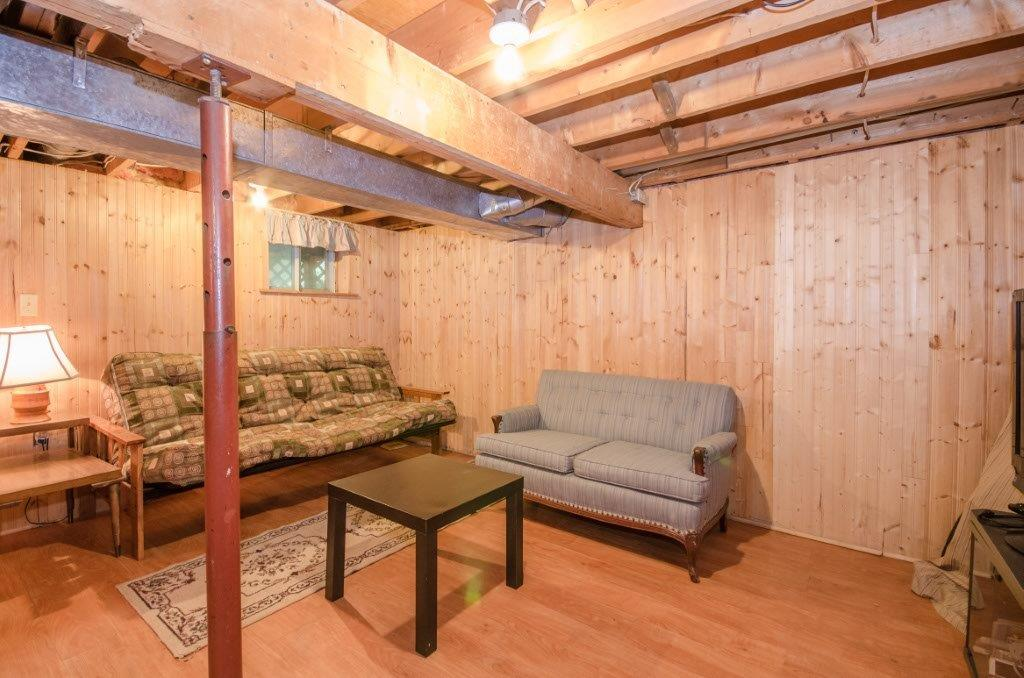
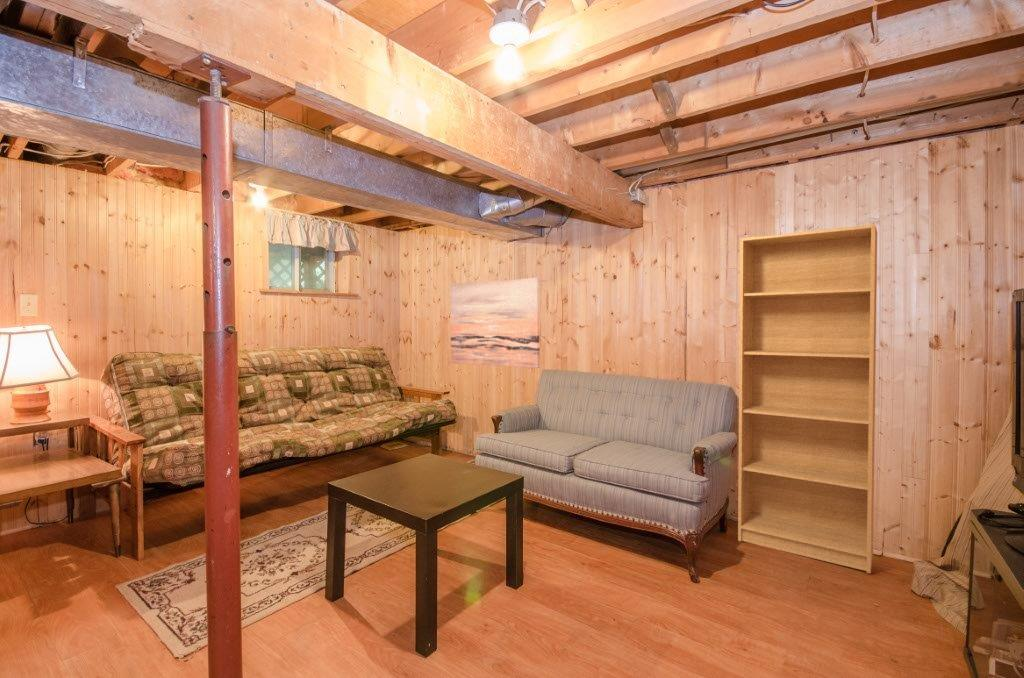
+ wall art [449,276,541,369]
+ bookshelf [737,224,878,574]
